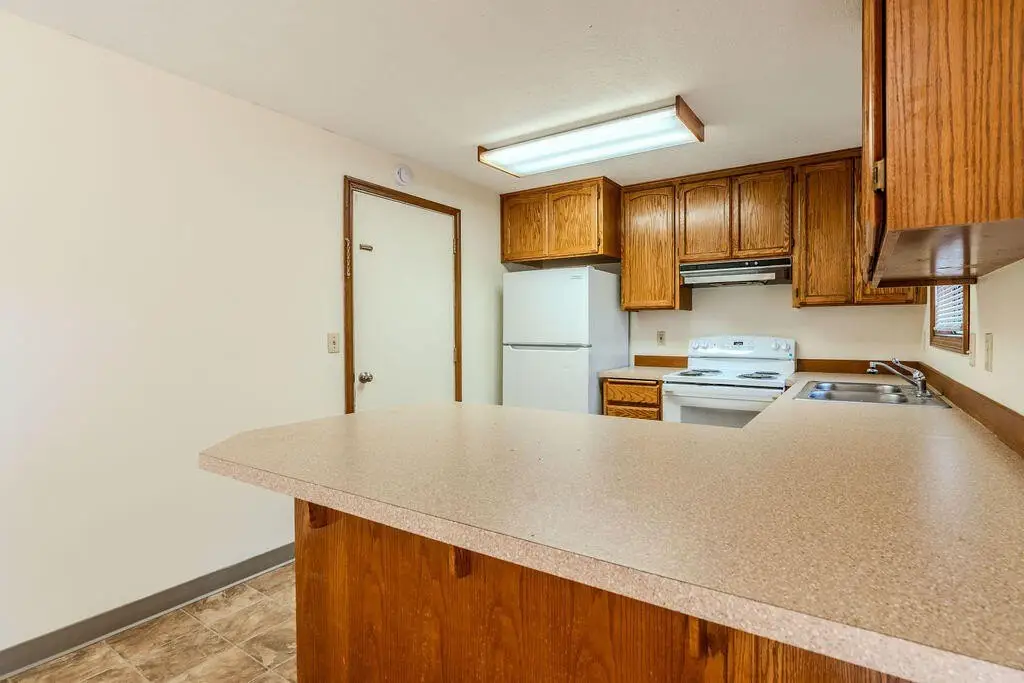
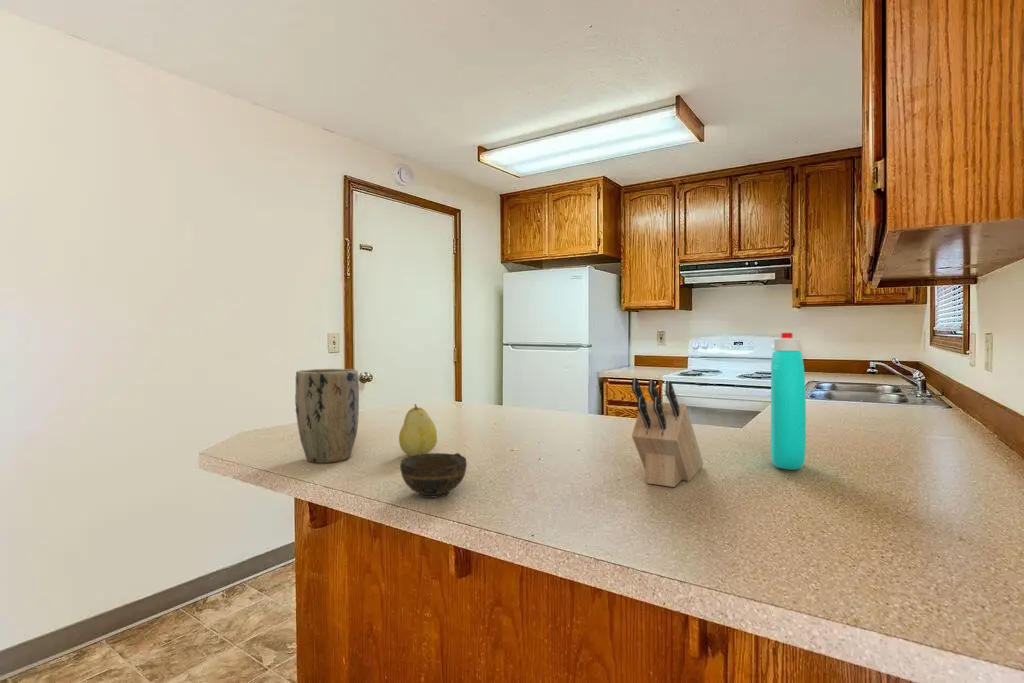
+ fruit [398,403,438,456]
+ knife block [631,377,704,488]
+ bottle [770,332,807,471]
+ cup [399,452,468,499]
+ plant pot [294,368,360,464]
